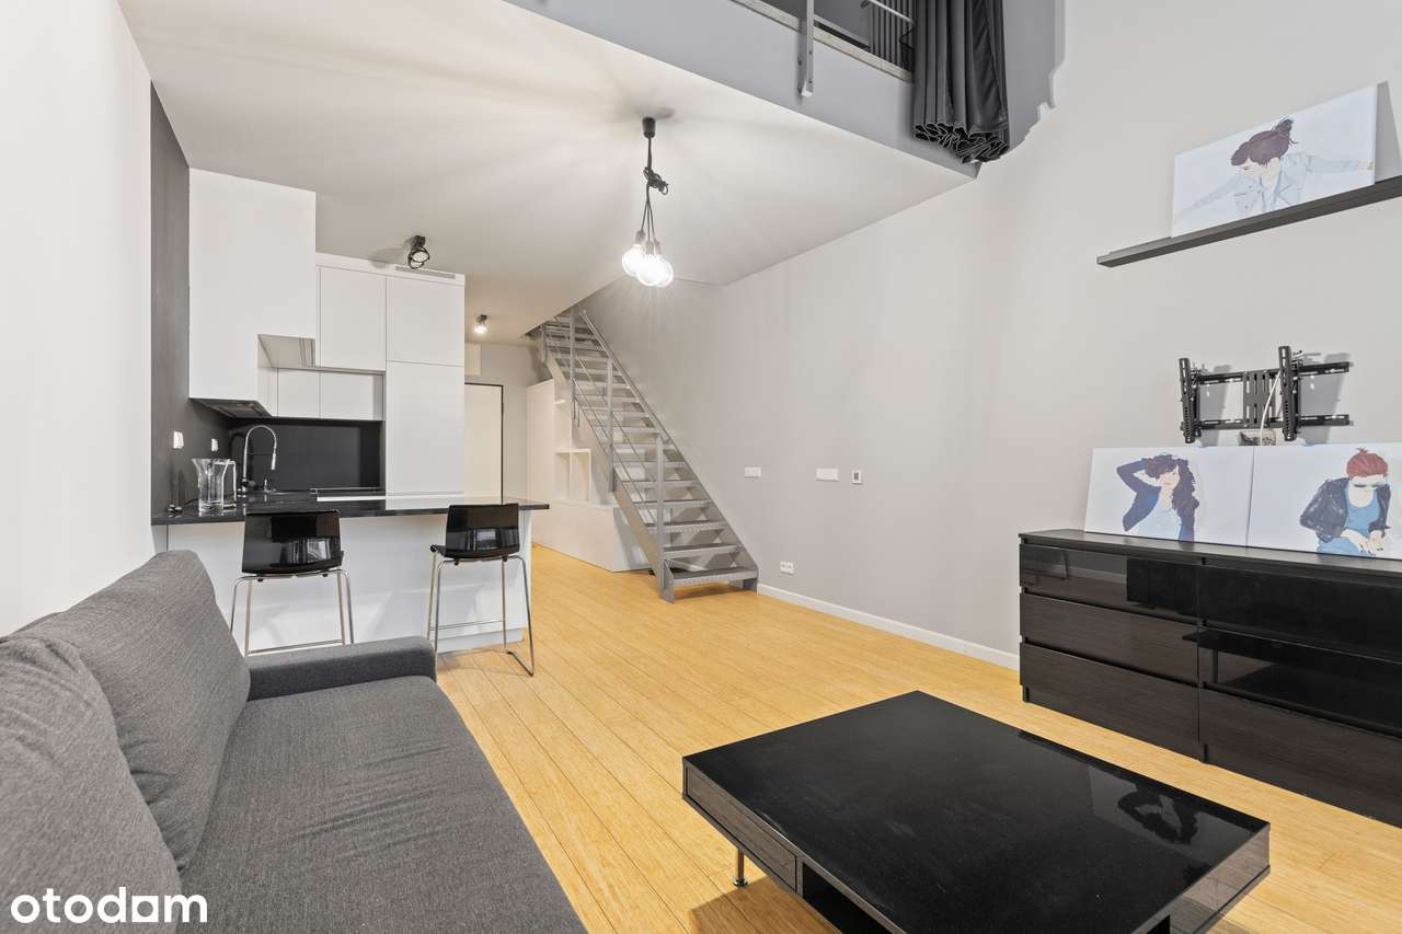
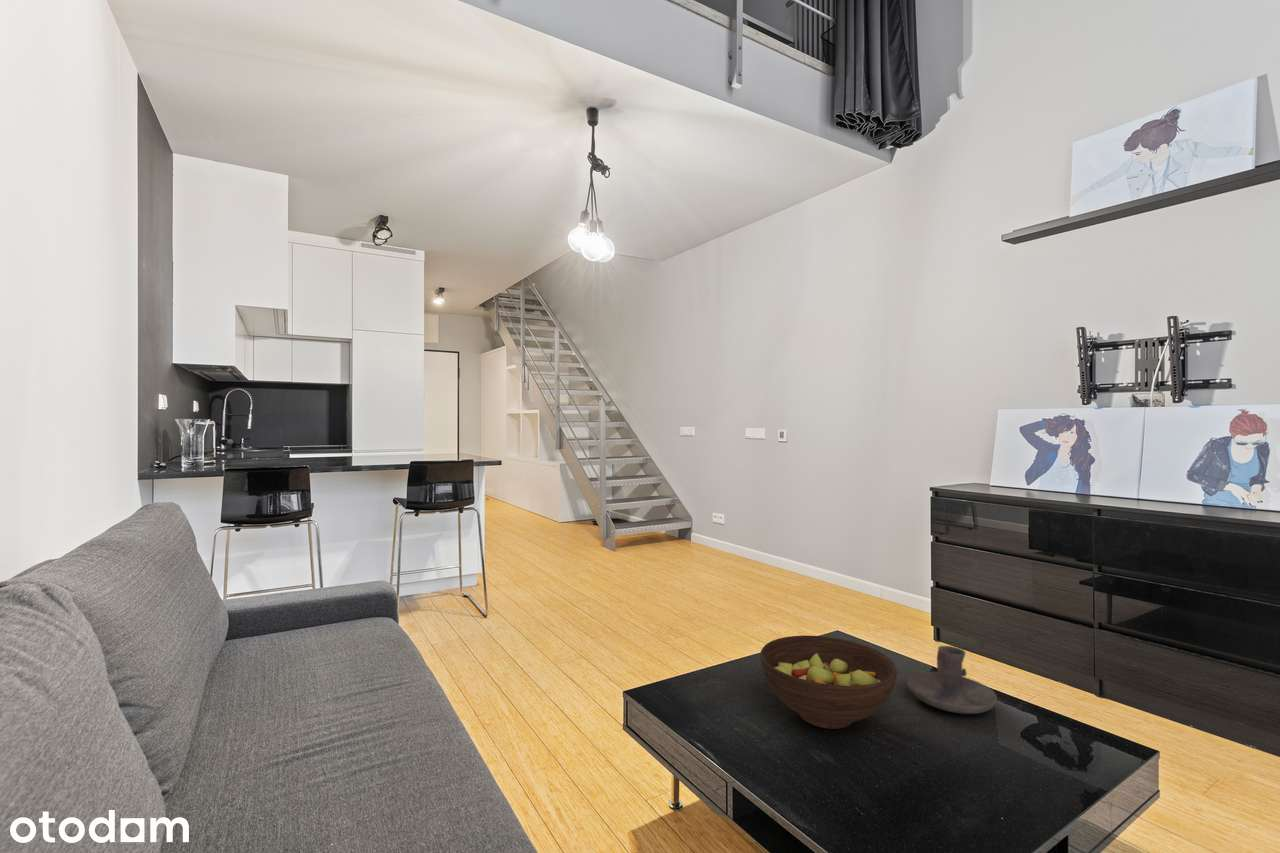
+ fruit bowl [759,635,898,730]
+ candle holder [906,645,998,715]
